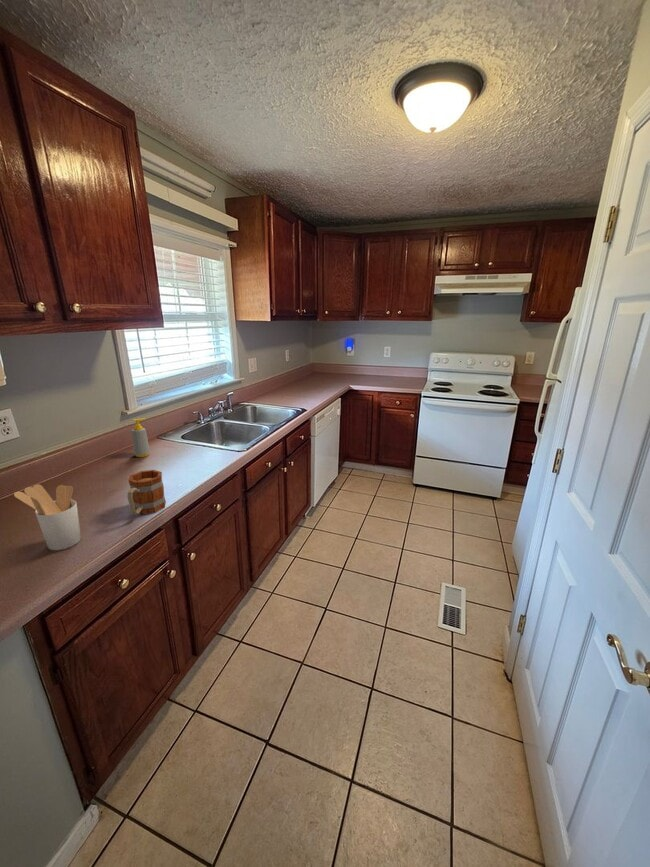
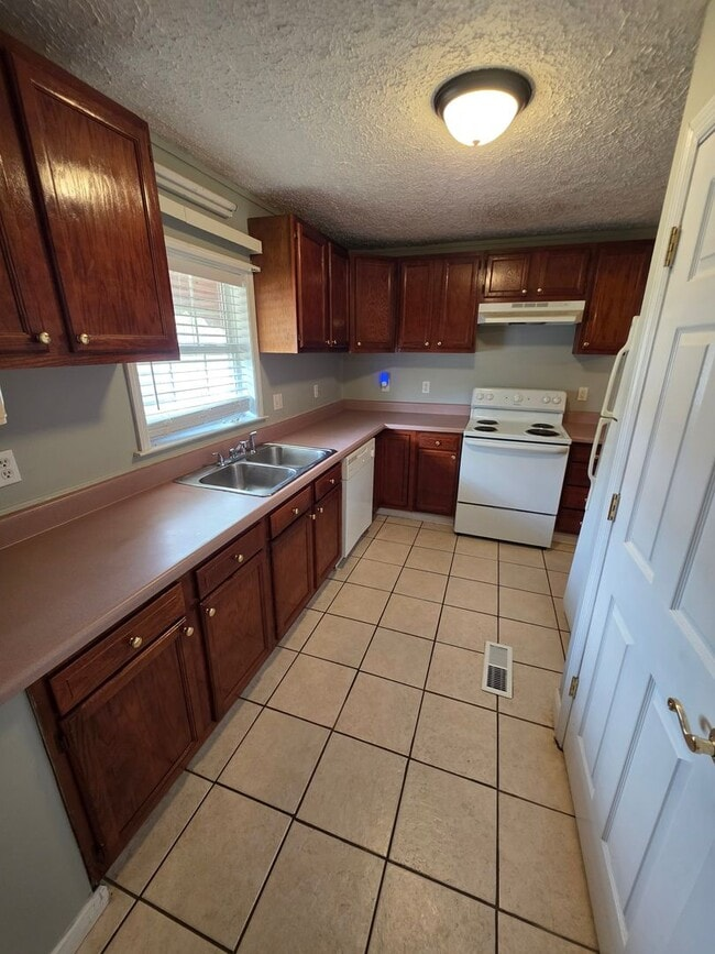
- soap bottle [131,417,151,458]
- mug [127,469,167,515]
- utensil holder [13,484,82,551]
